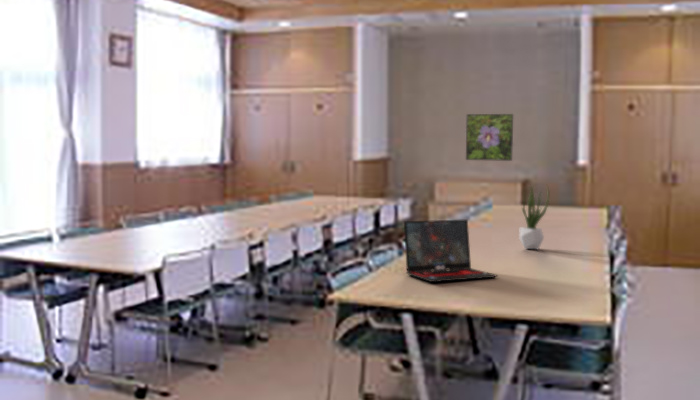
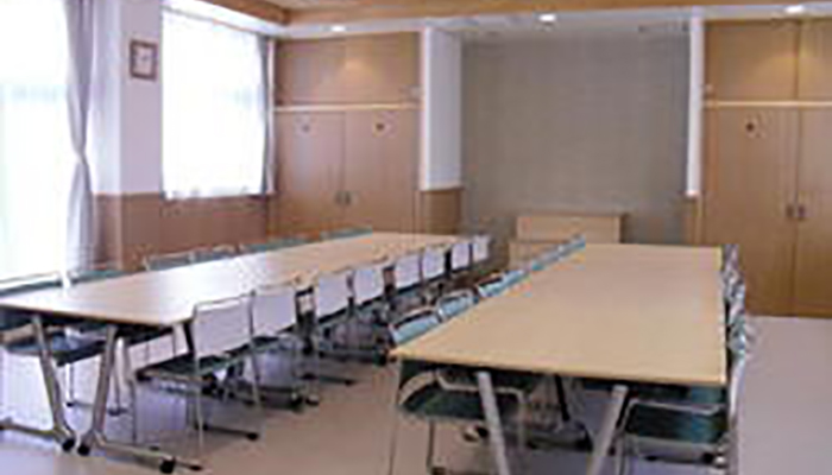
- potted plant [519,184,550,250]
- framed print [465,113,514,162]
- laptop [403,218,498,283]
